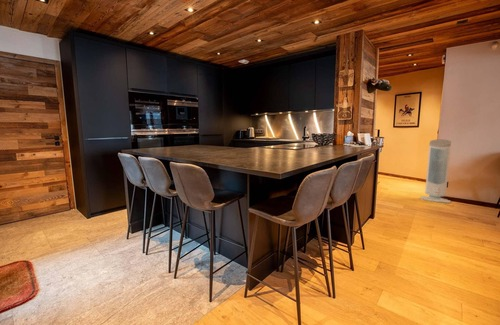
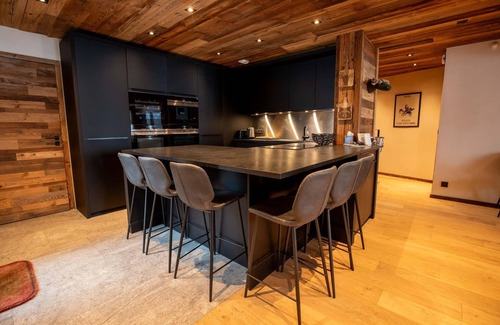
- air purifier [419,138,452,204]
